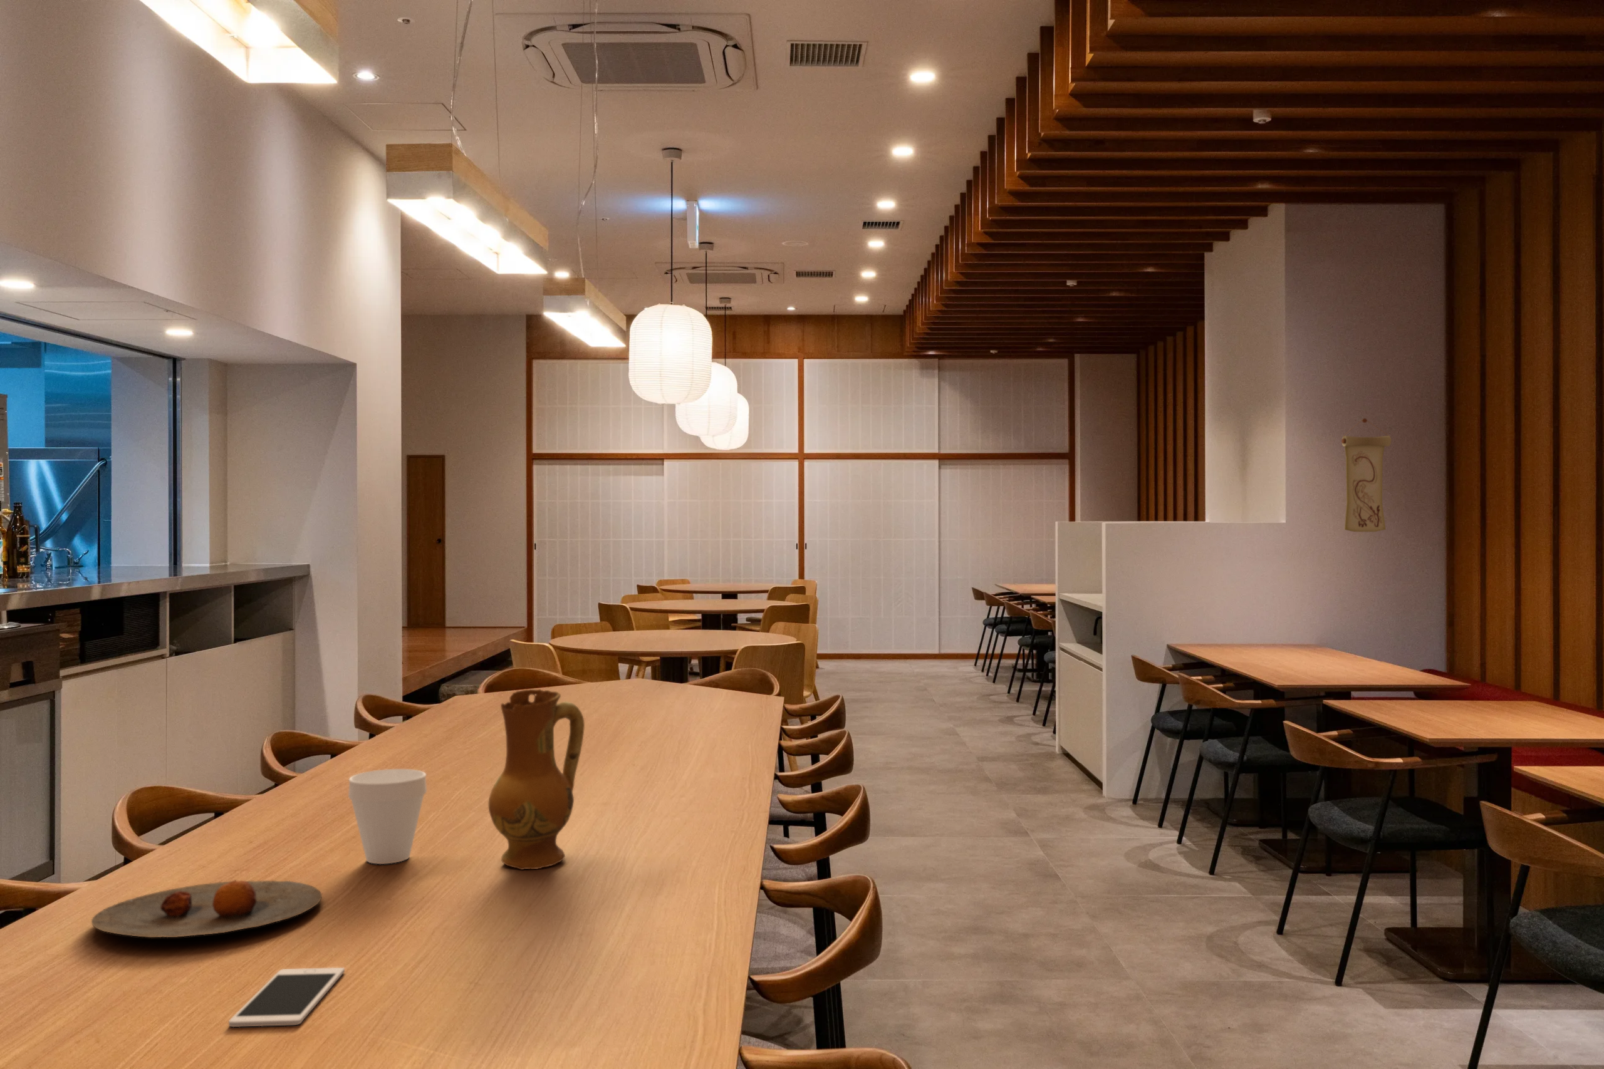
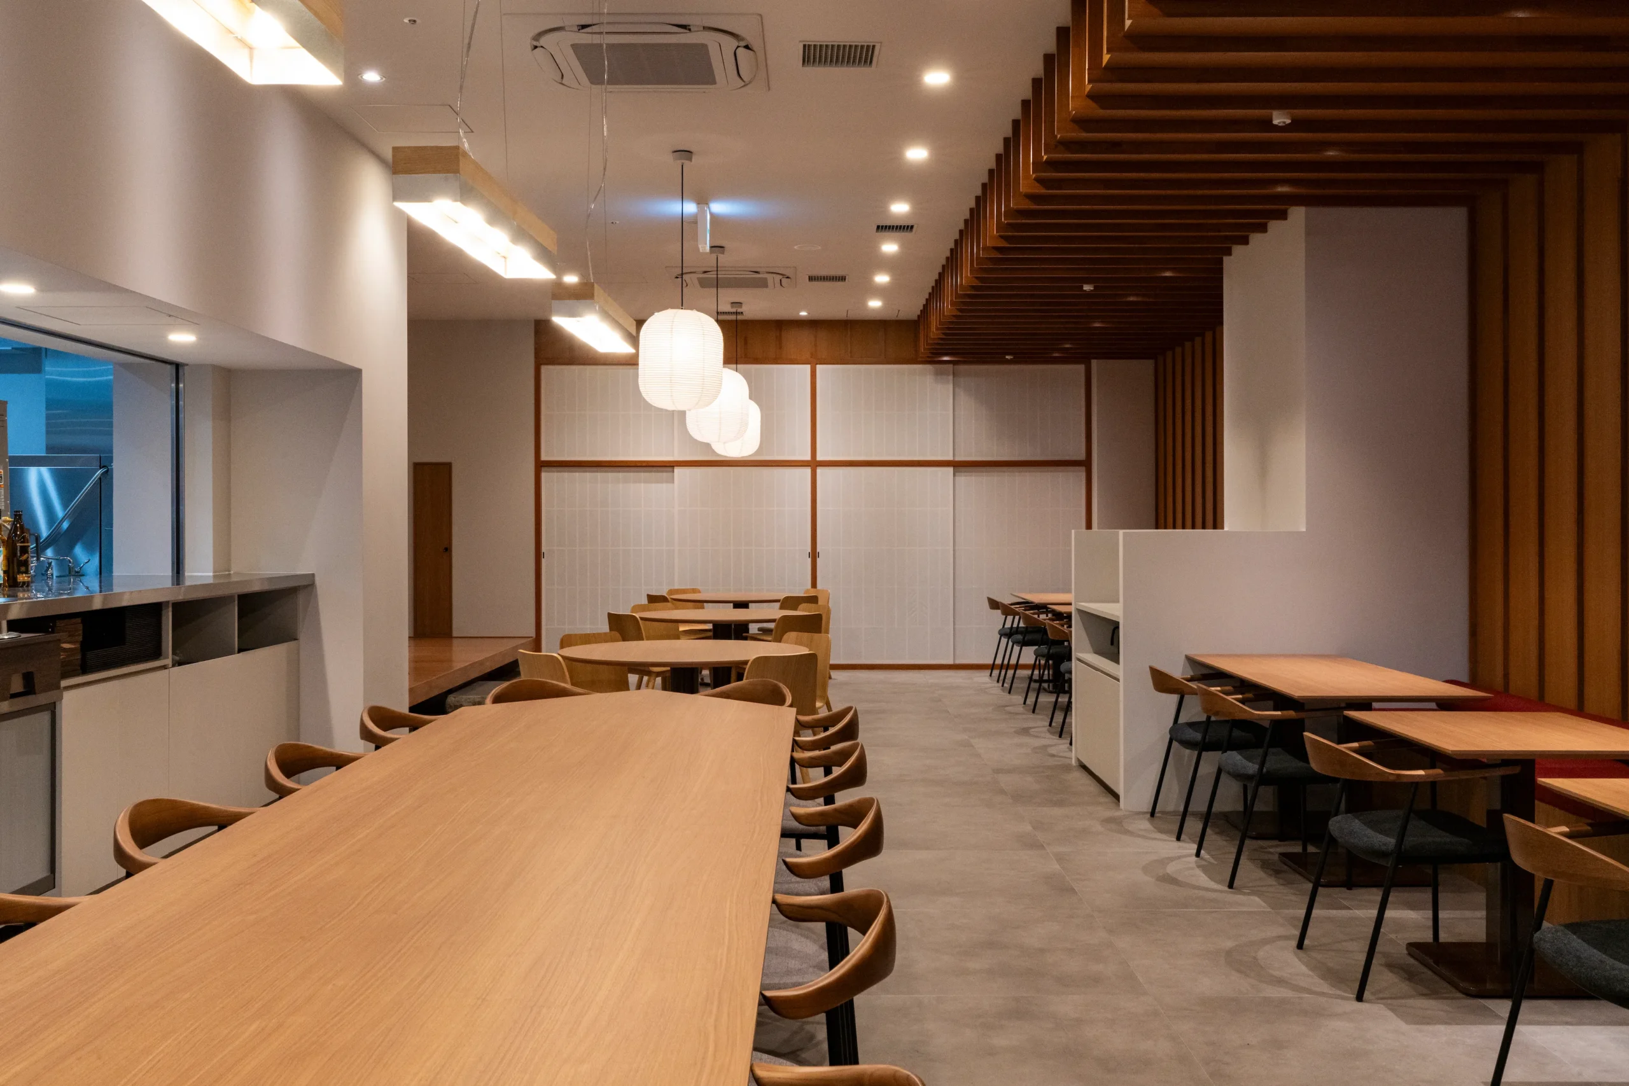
- wall scroll [1340,418,1393,532]
- ceramic jug [487,688,585,871]
- plate [91,879,322,938]
- cell phone [228,966,345,1027]
- cup [347,768,427,865]
